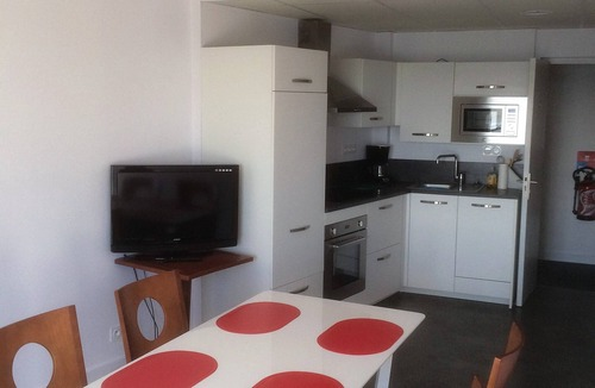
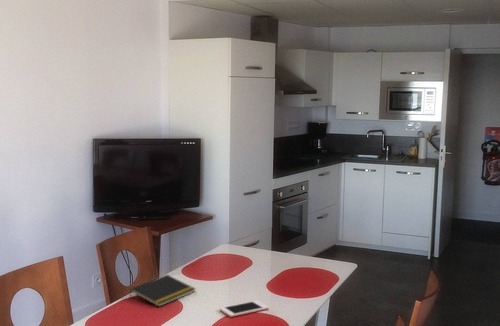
+ cell phone [219,300,270,318]
+ notepad [128,274,197,308]
